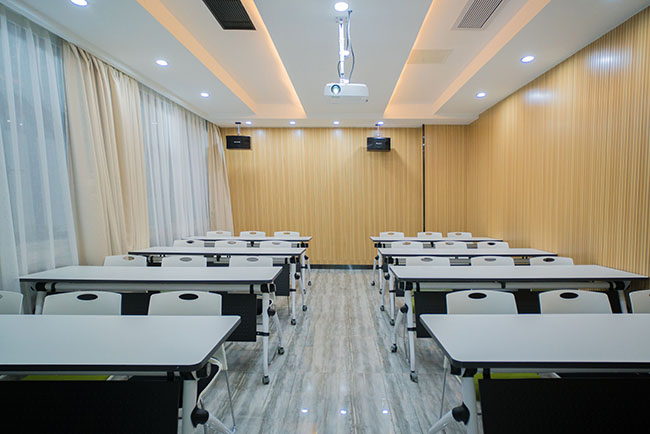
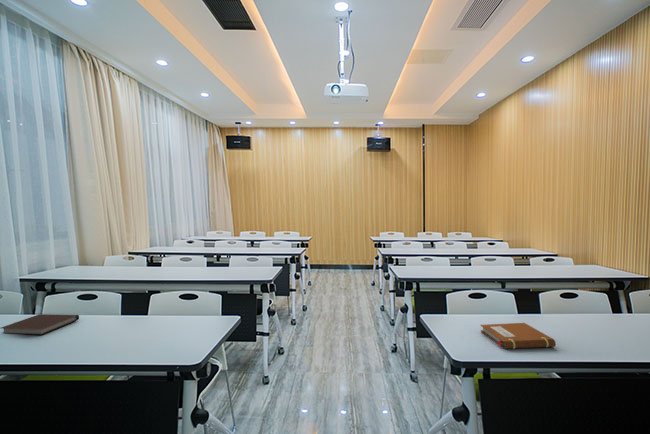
+ notebook [0,313,80,336]
+ notebook [479,322,557,350]
